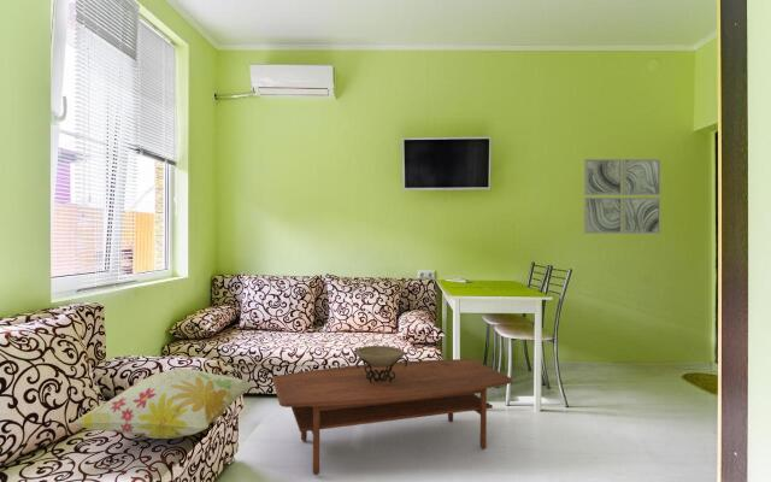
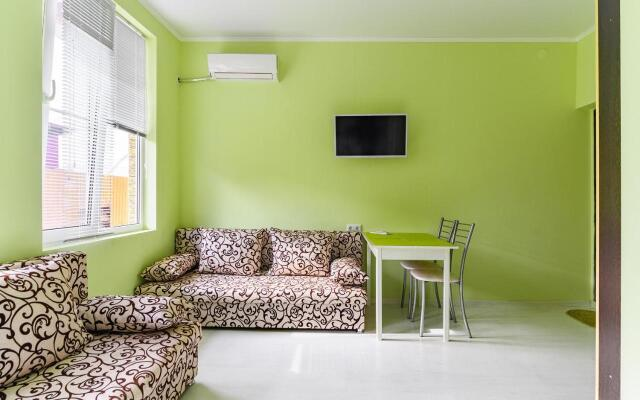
- decorative bowl [353,345,408,383]
- wall art [583,158,661,235]
- decorative pillow [69,368,257,440]
- coffee table [271,358,513,476]
